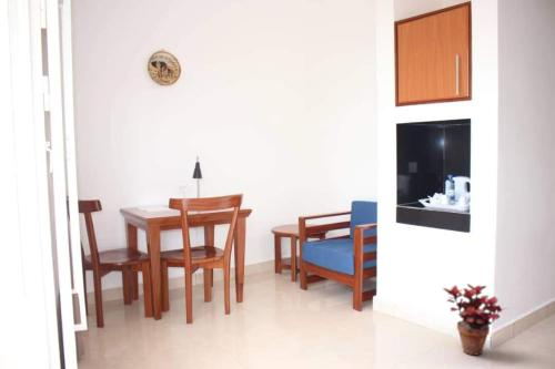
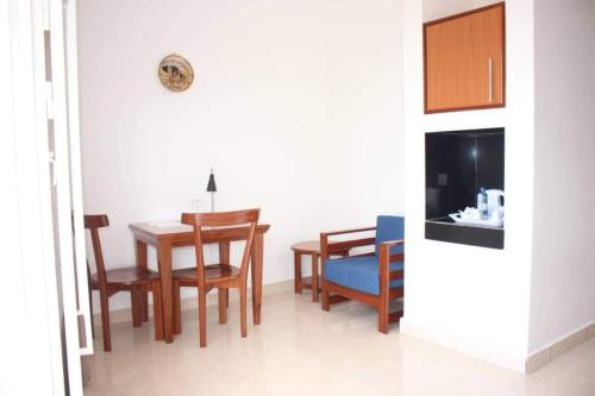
- potted plant [442,283,509,356]
